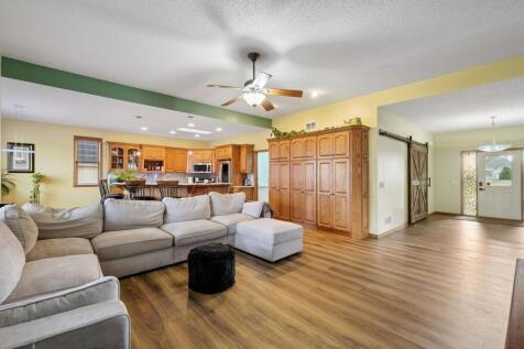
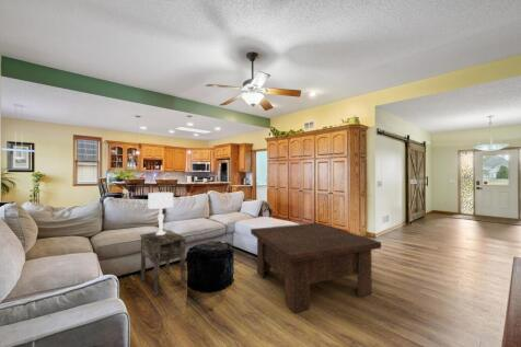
+ table lamp [148,192,174,234]
+ coffee table [250,222,382,314]
+ side table [139,229,187,297]
